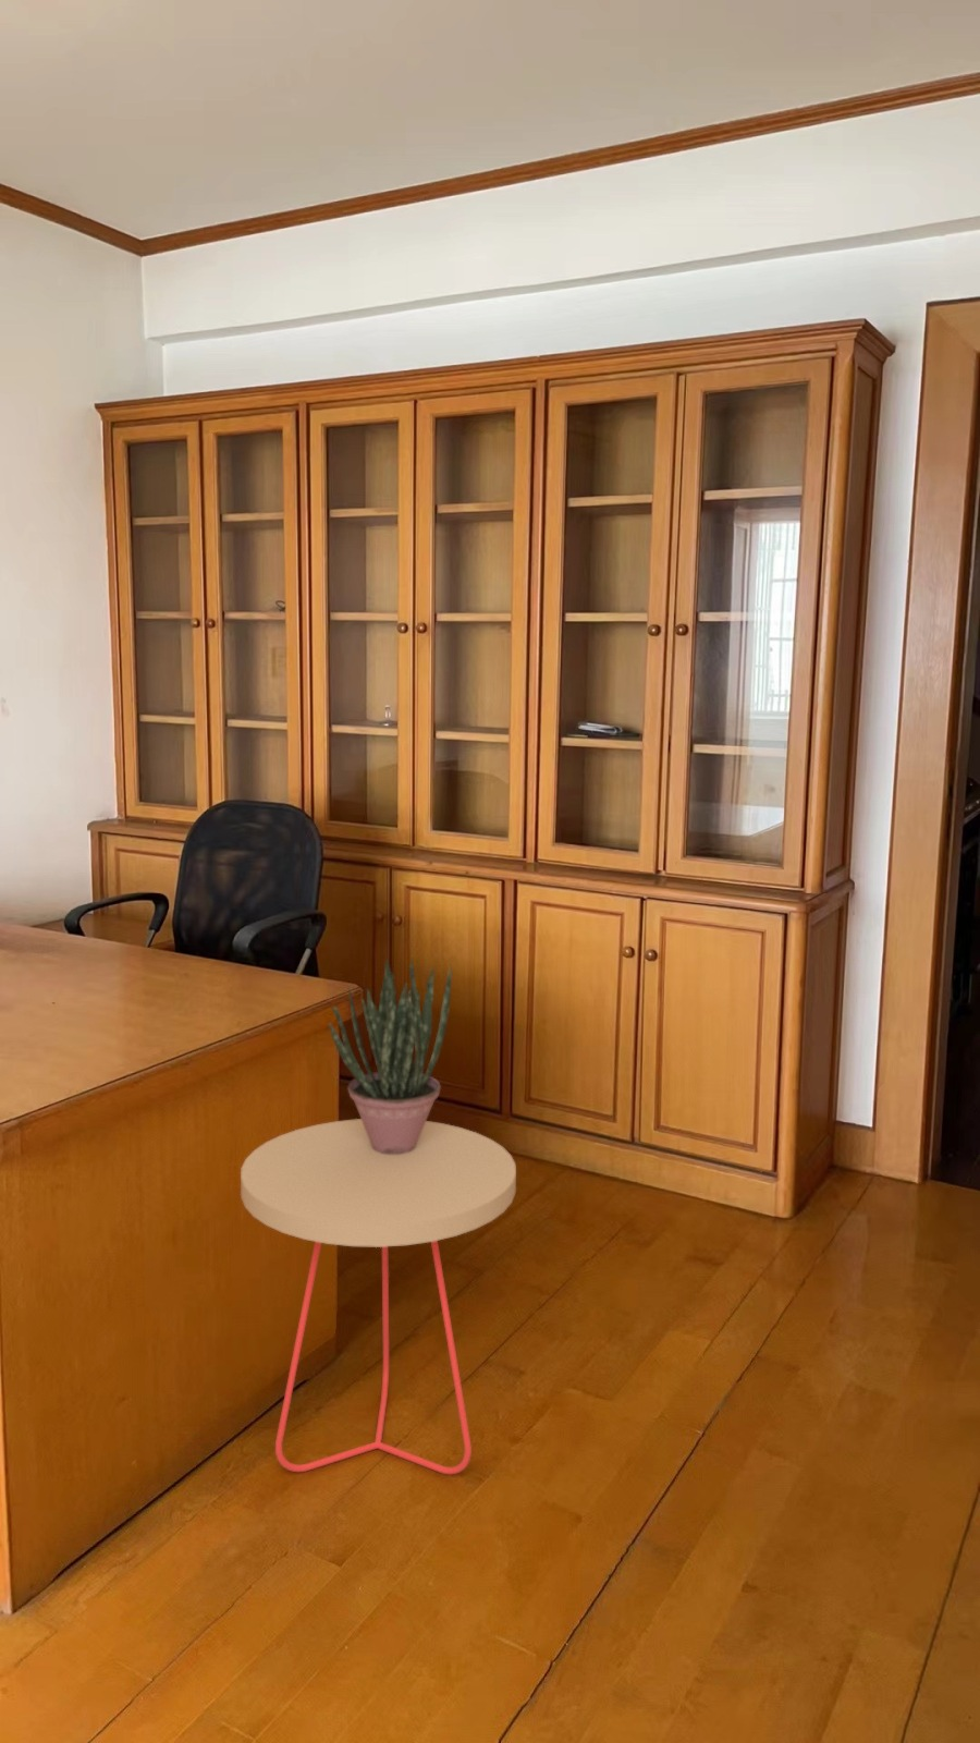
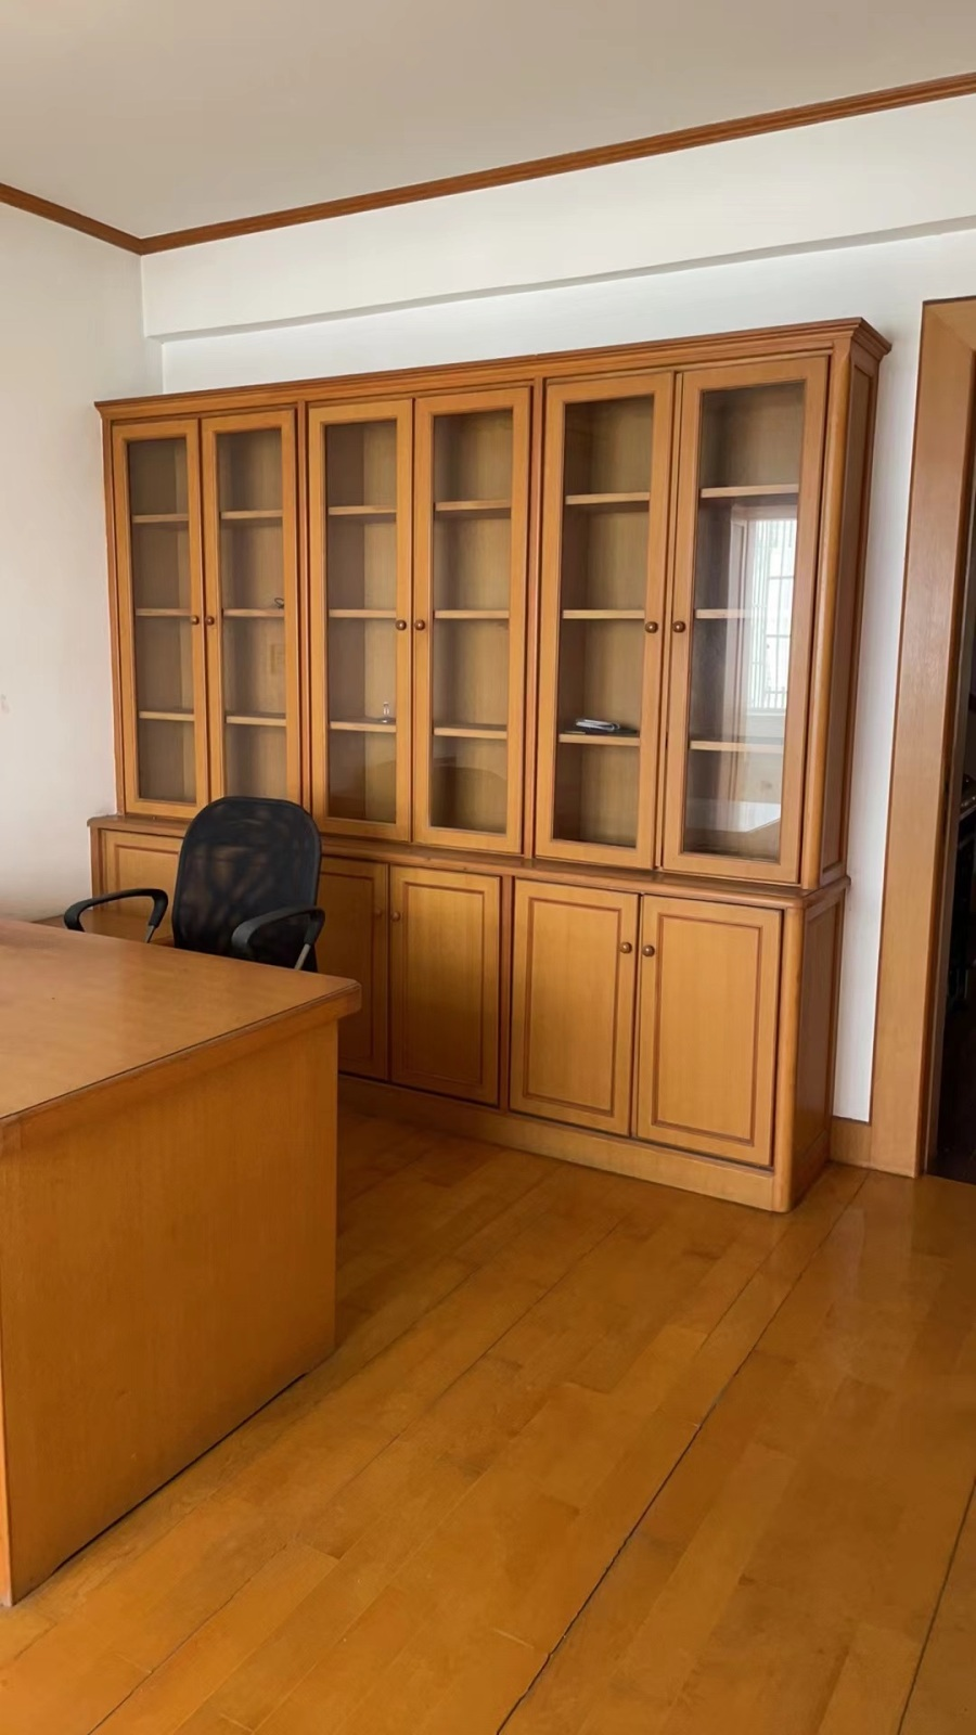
- potted plant [328,956,452,1155]
- side table [239,1118,517,1476]
